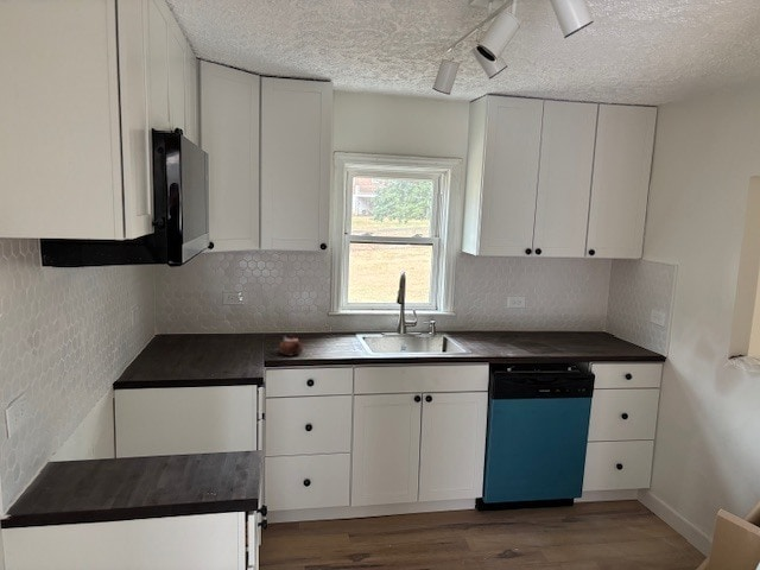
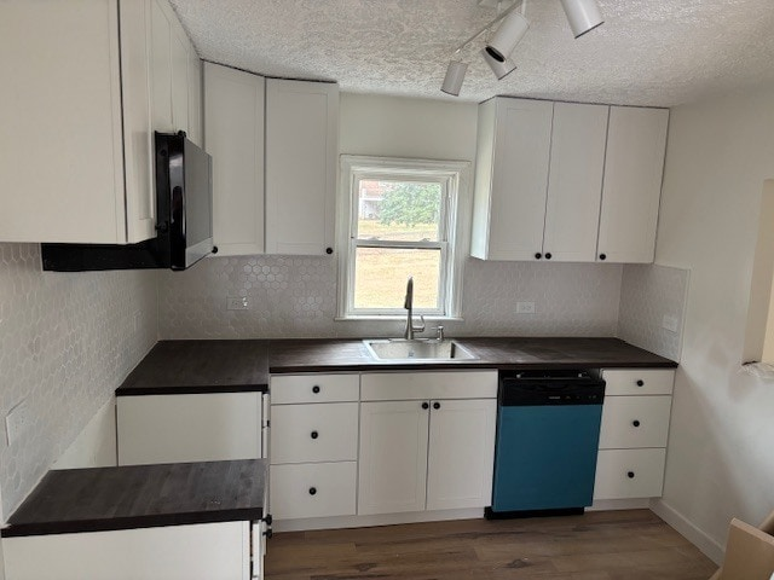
- teapot [278,334,304,357]
